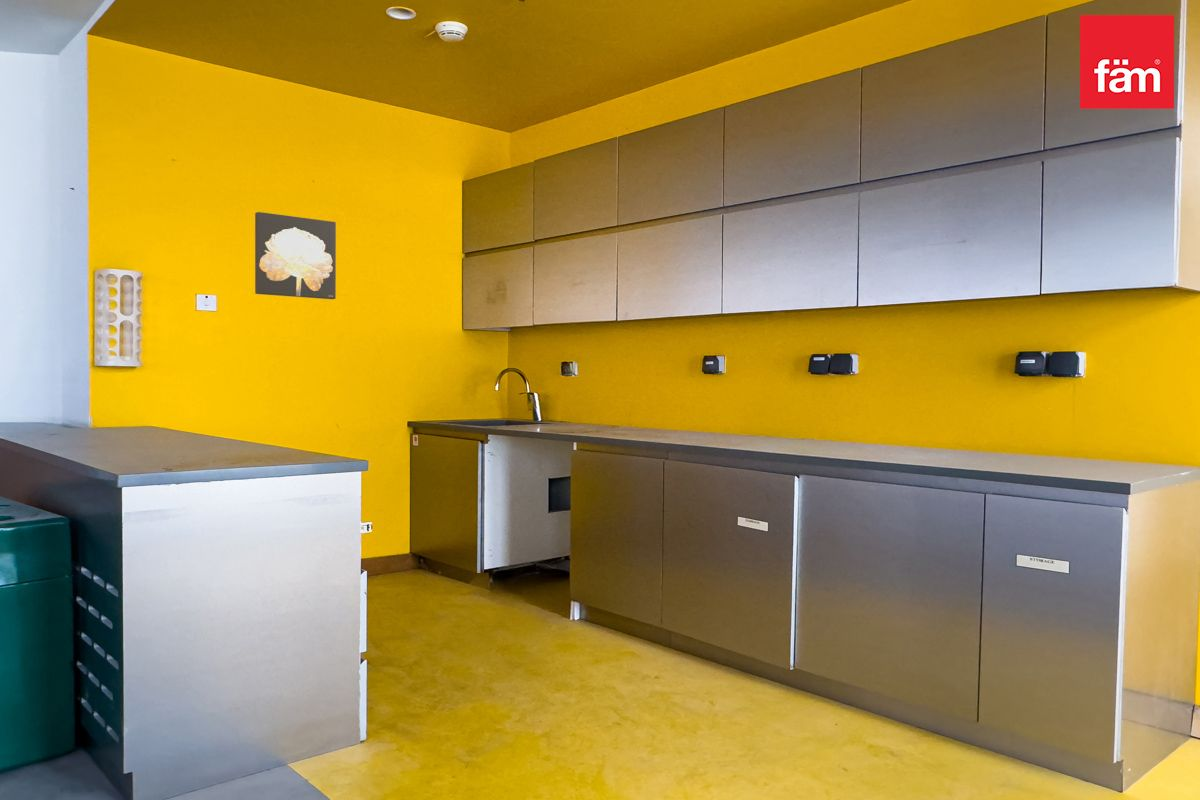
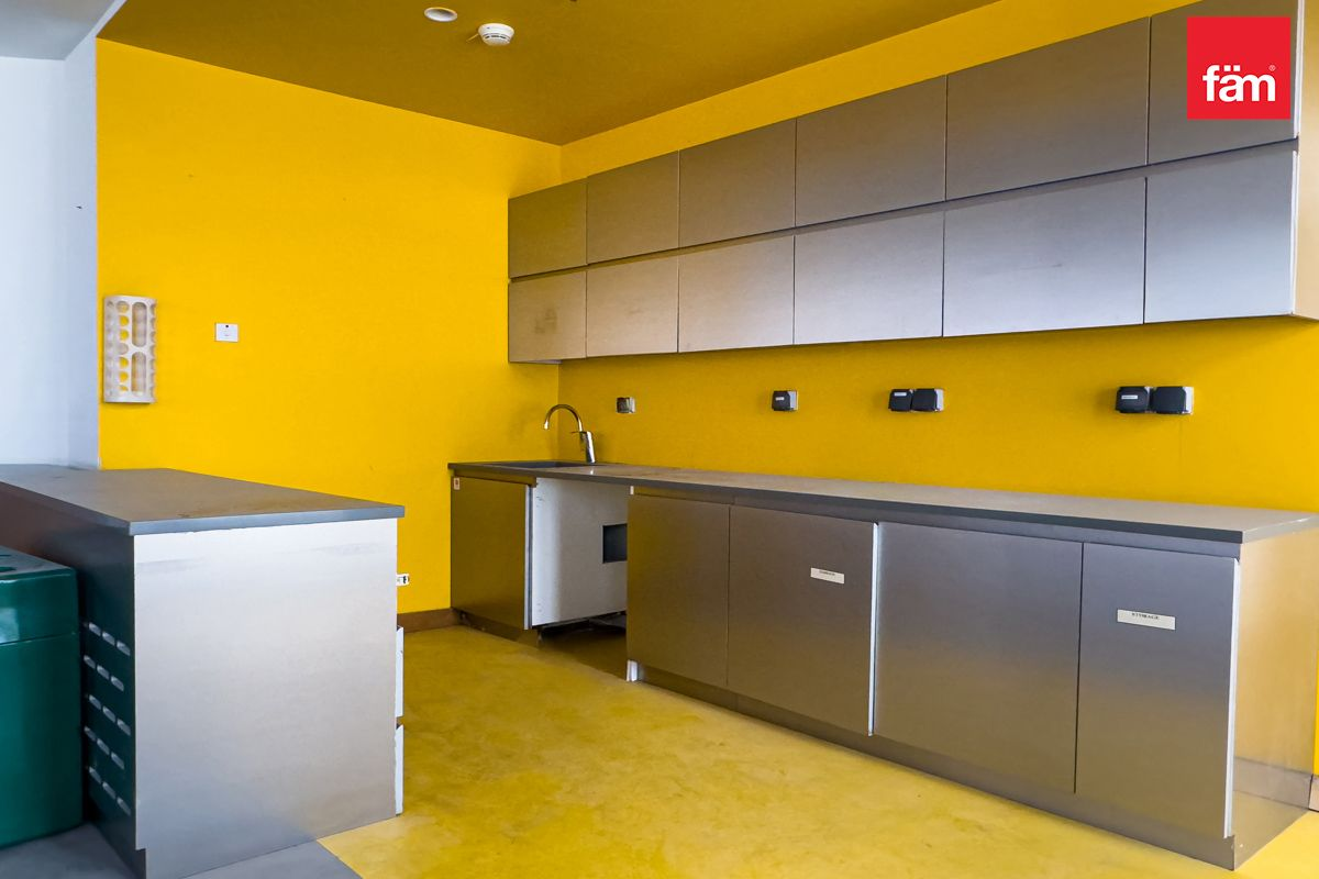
- wall art [254,211,337,300]
